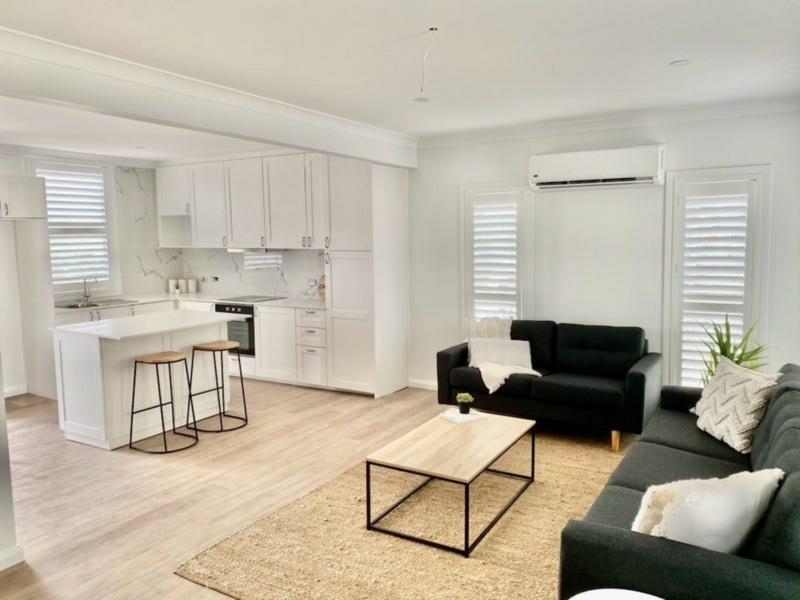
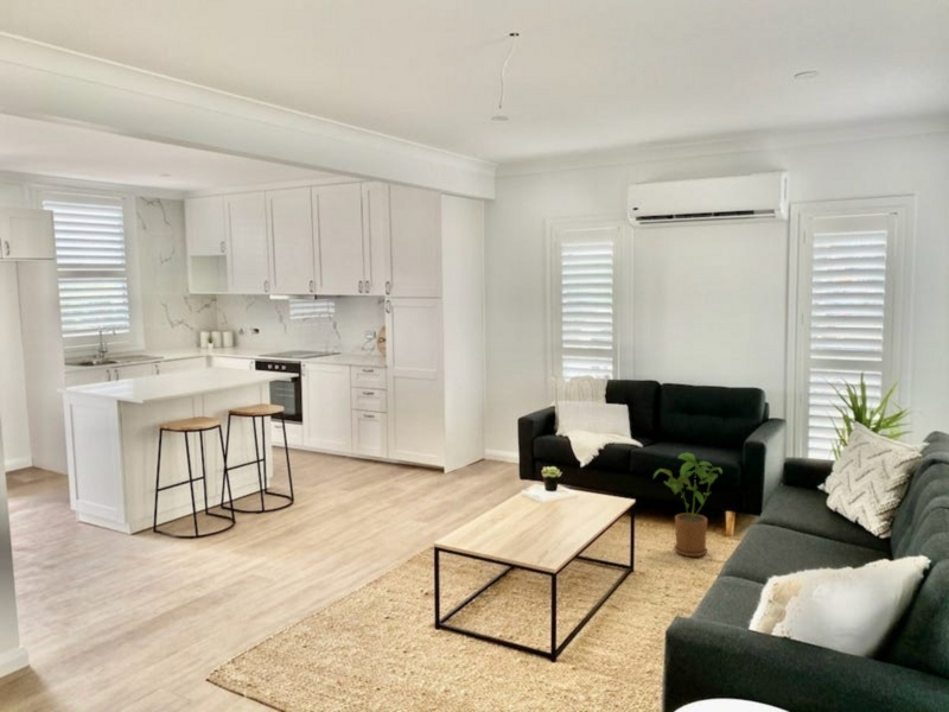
+ house plant [652,452,724,558]
